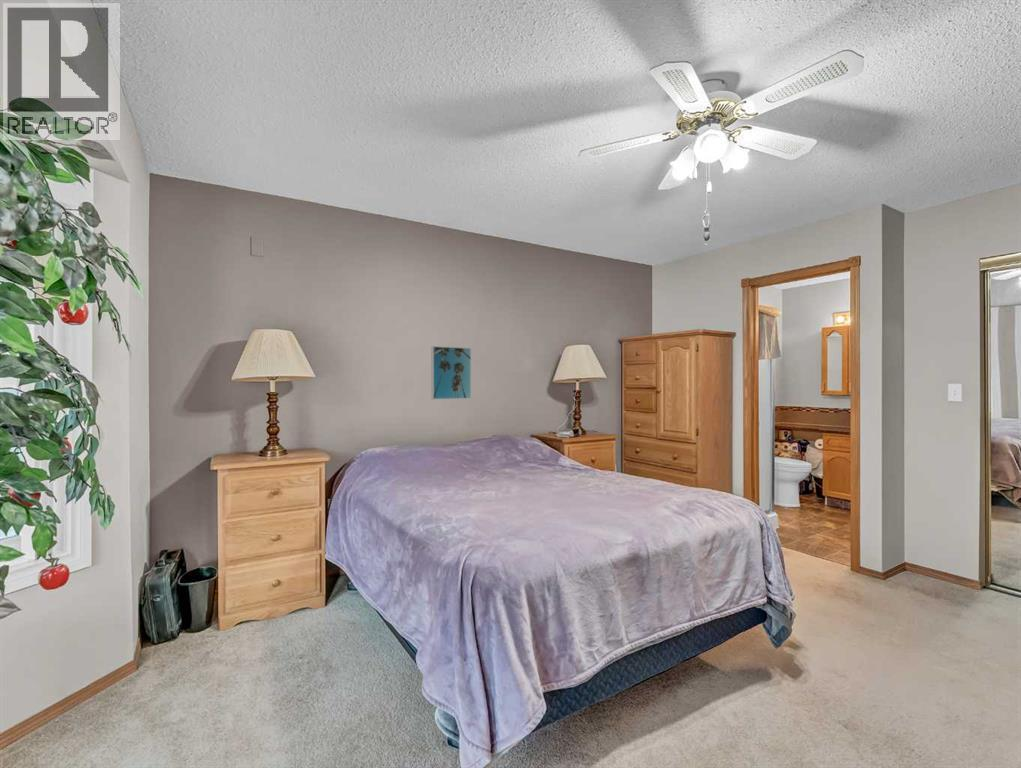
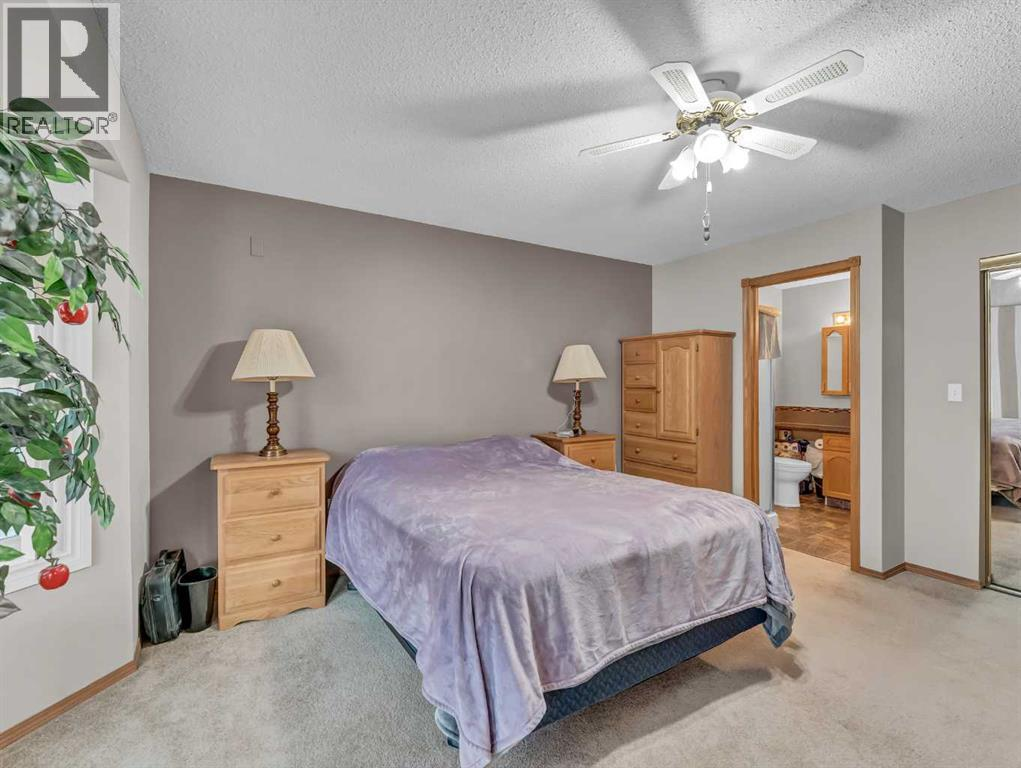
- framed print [430,345,472,400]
